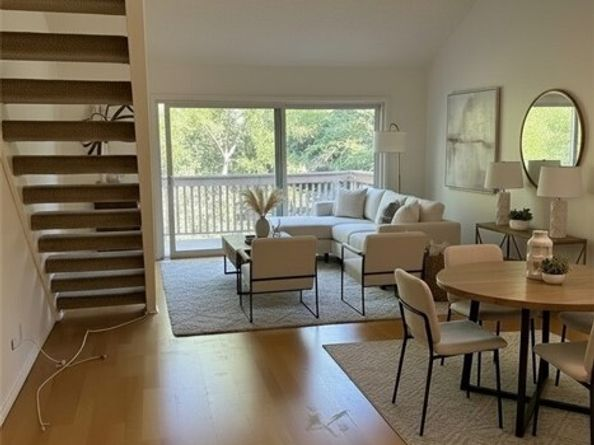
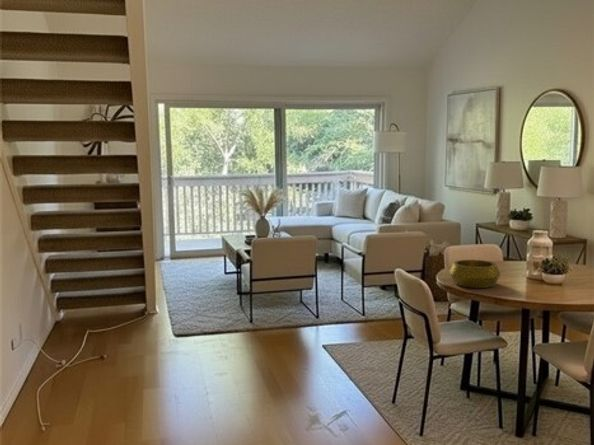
+ decorative bowl [449,259,502,289]
